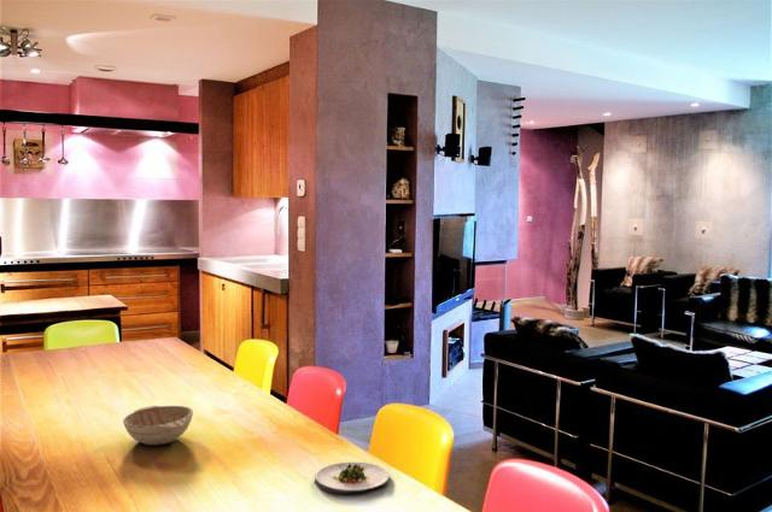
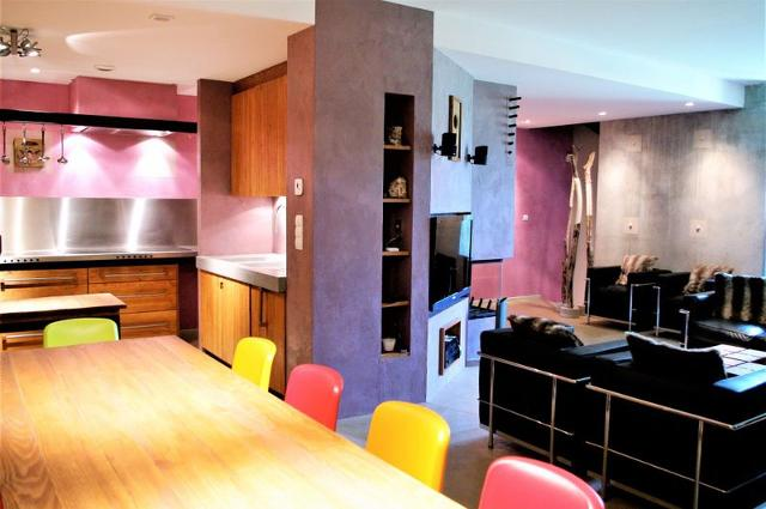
- decorative bowl [122,405,194,446]
- salad plate [312,461,391,495]
